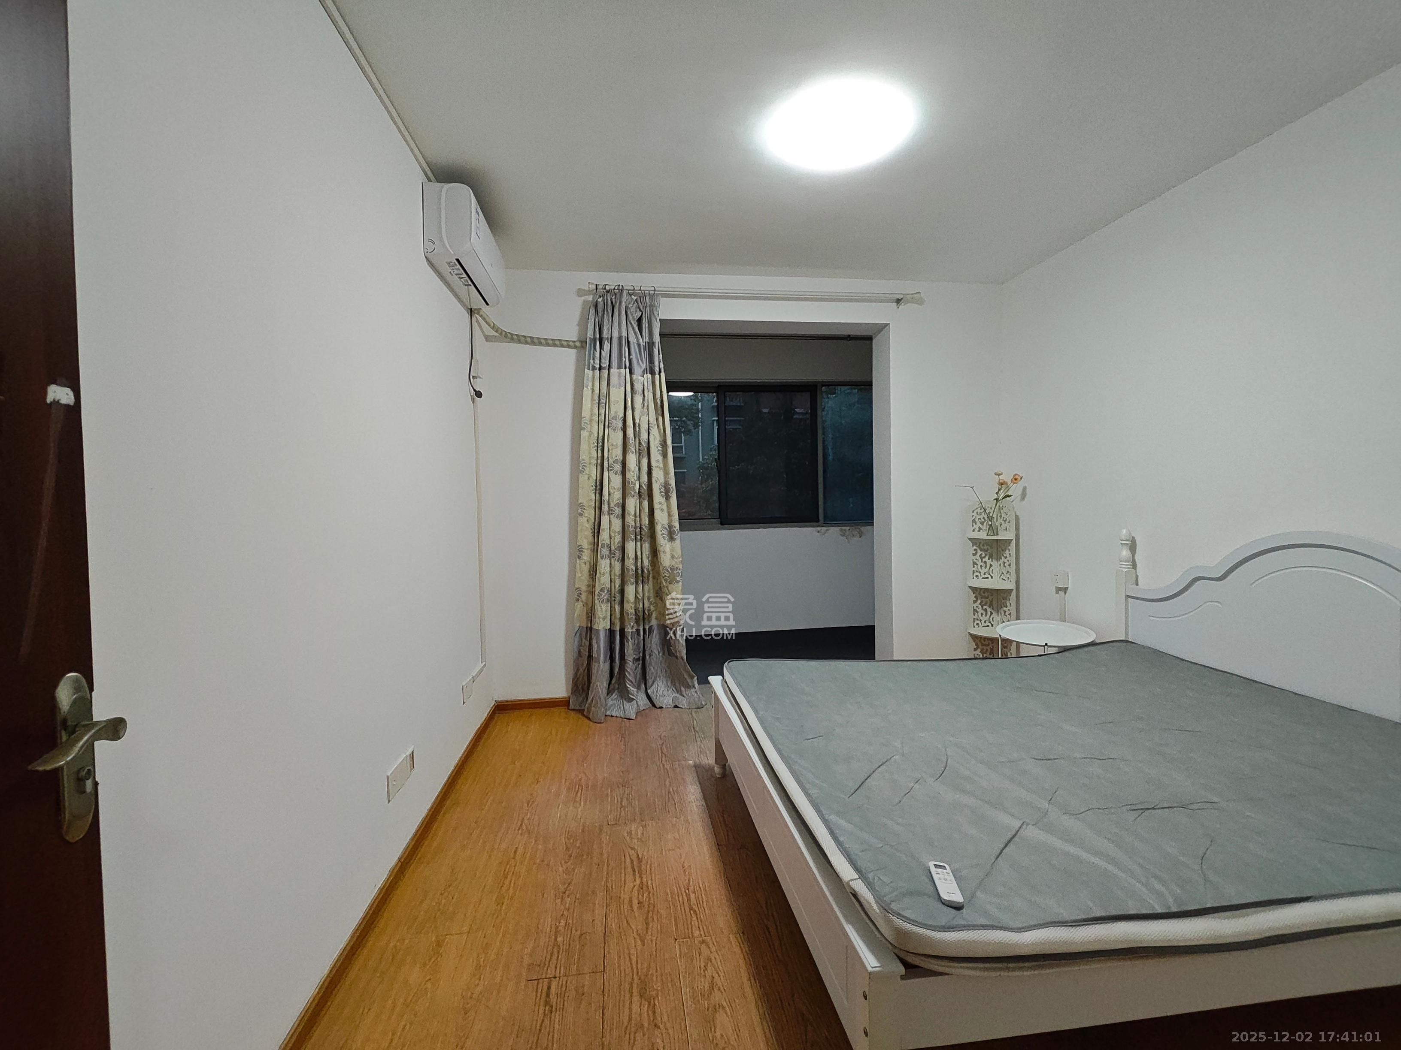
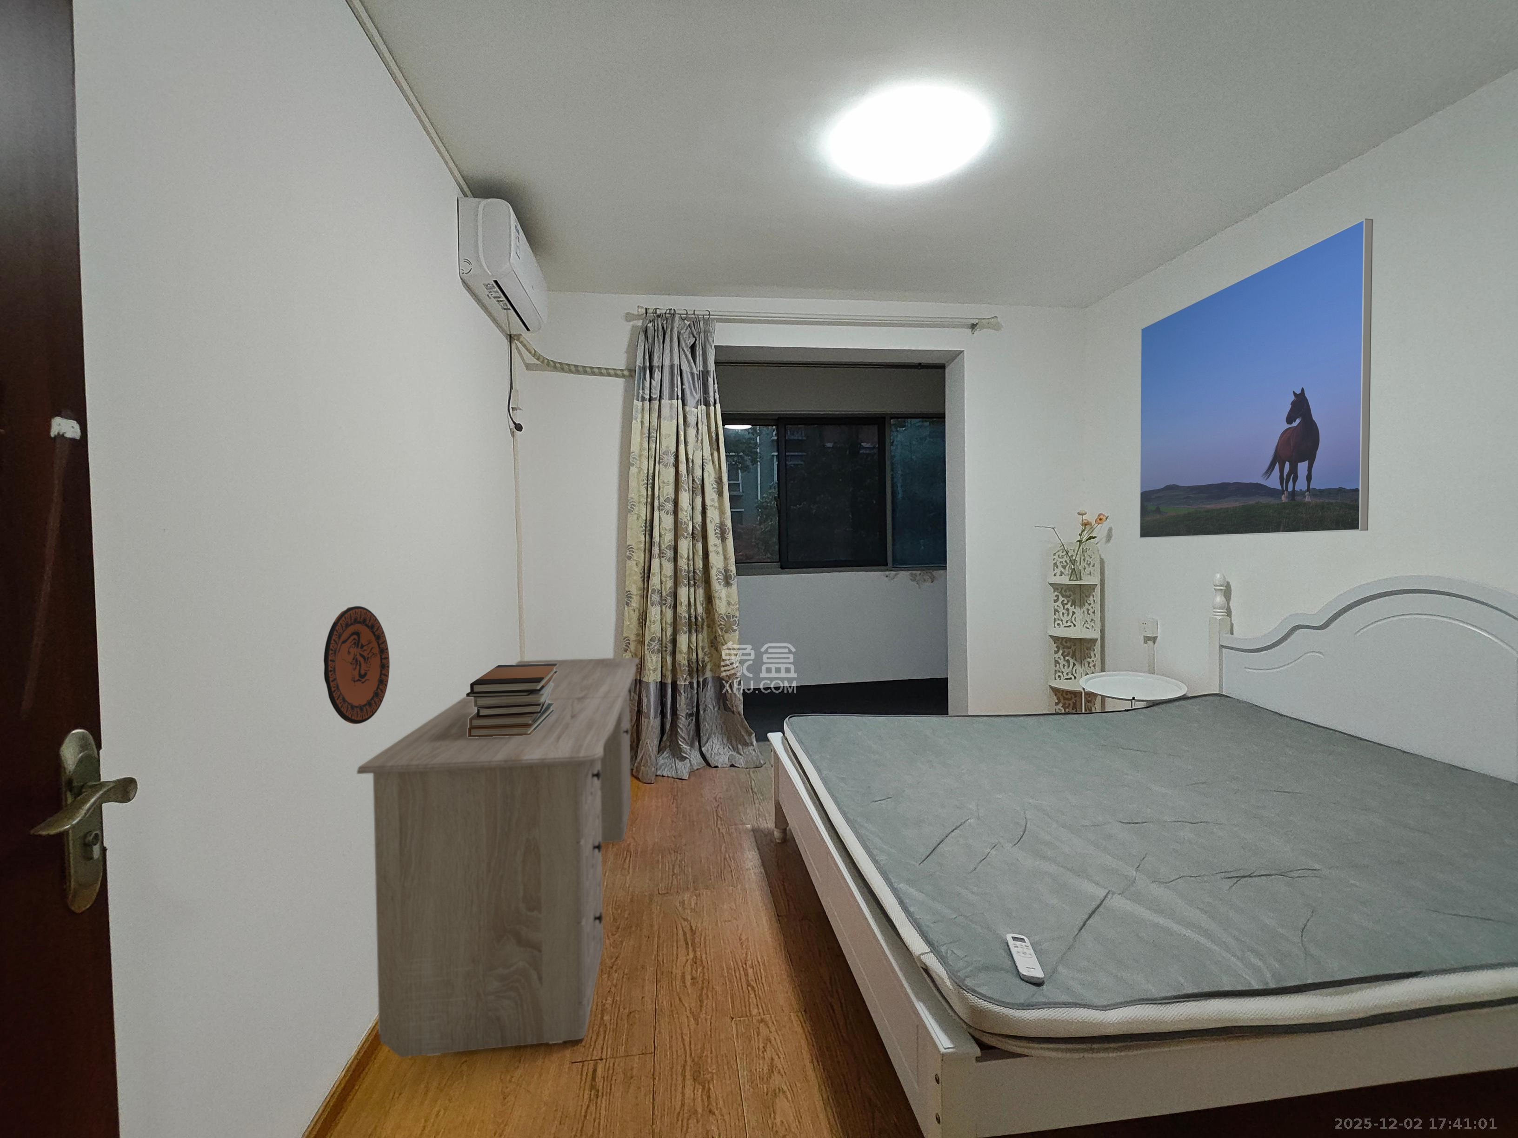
+ desk [356,657,639,1058]
+ book stack [465,663,558,738]
+ decorative plate [323,606,390,724]
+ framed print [1139,218,1373,539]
